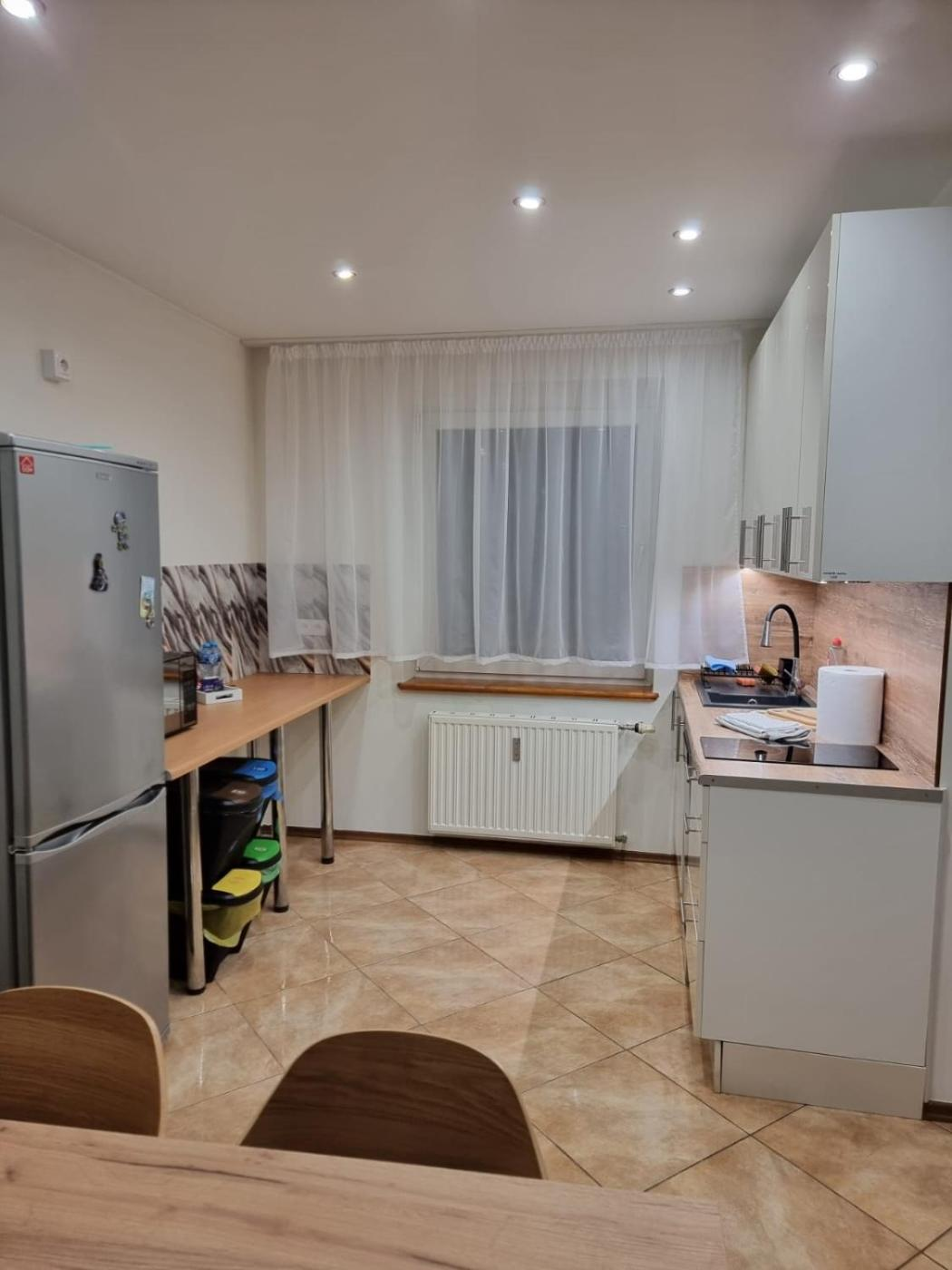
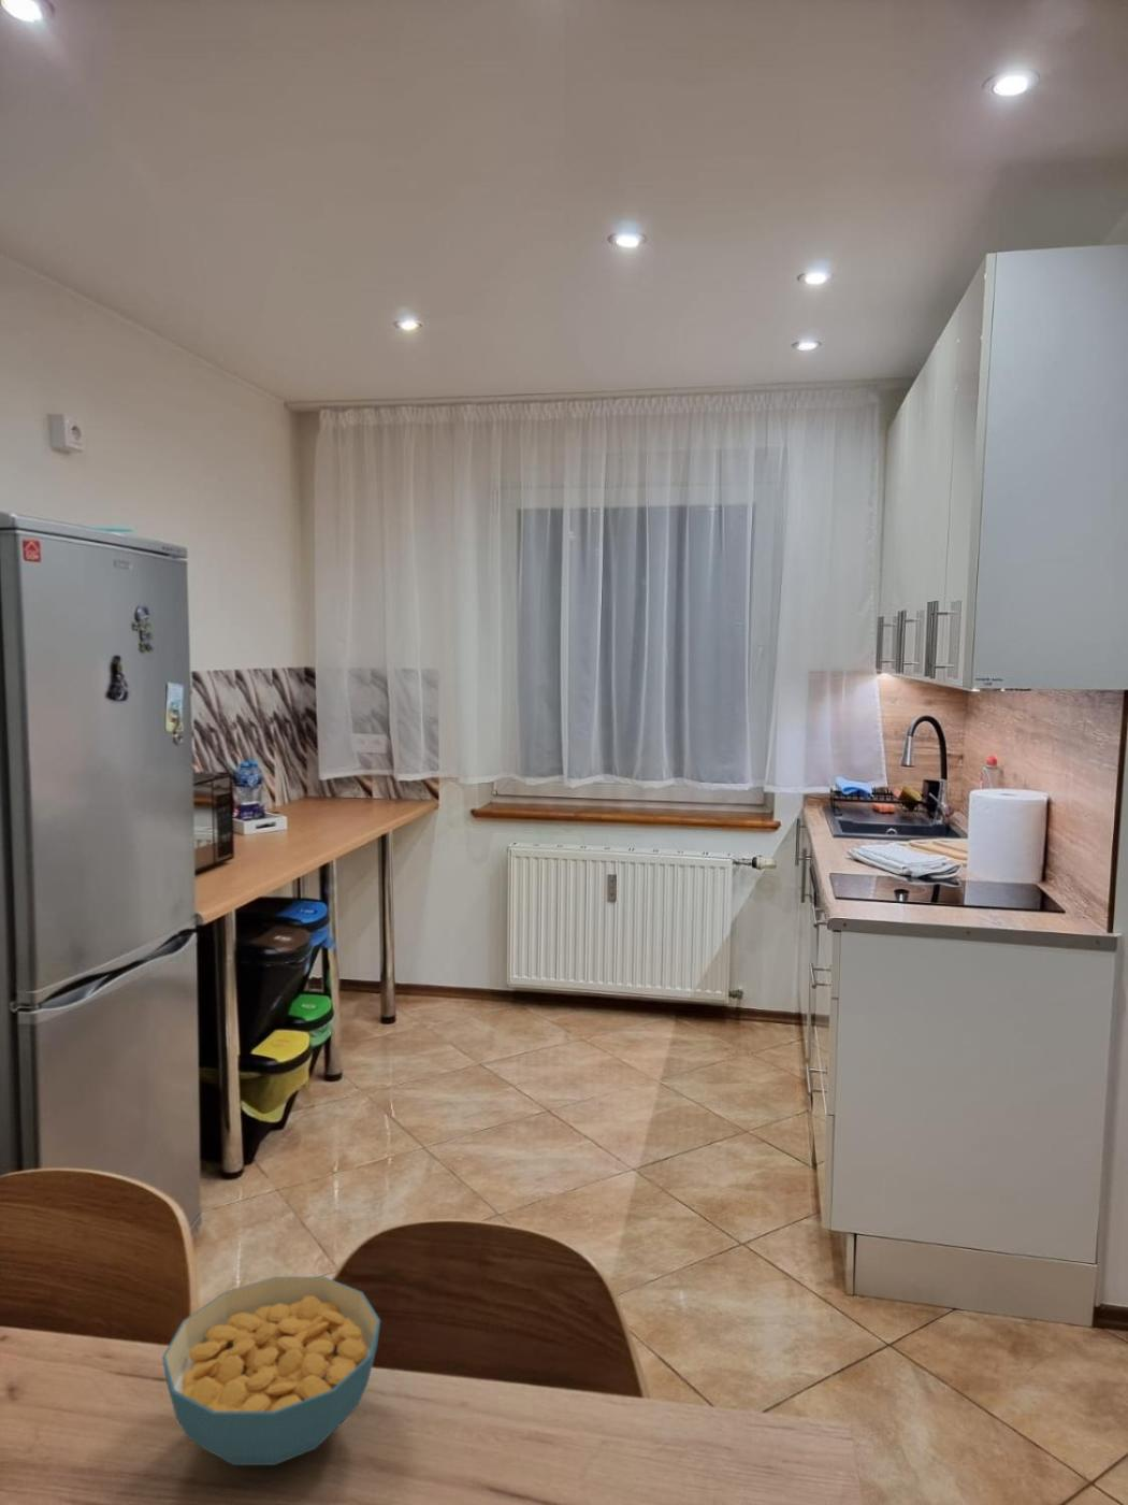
+ cereal bowl [161,1276,382,1466]
